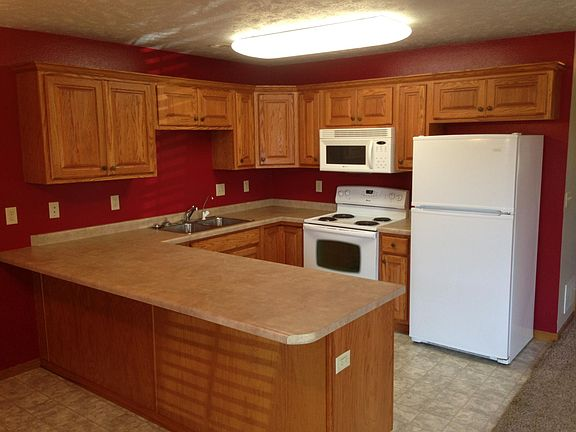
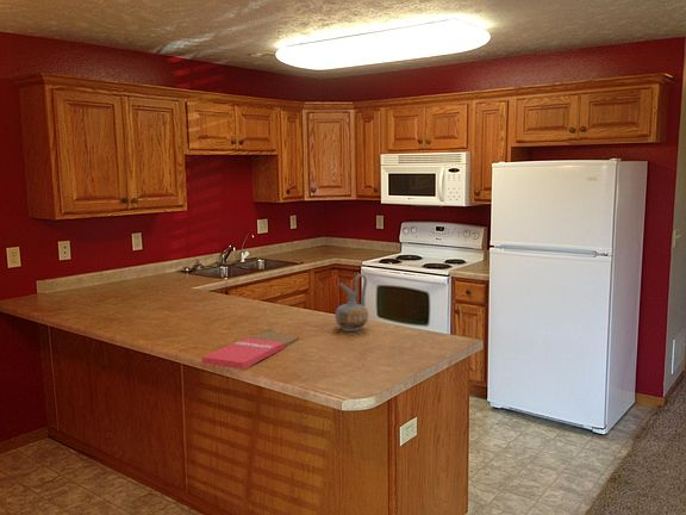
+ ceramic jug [335,273,369,333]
+ cutting board [201,328,300,370]
